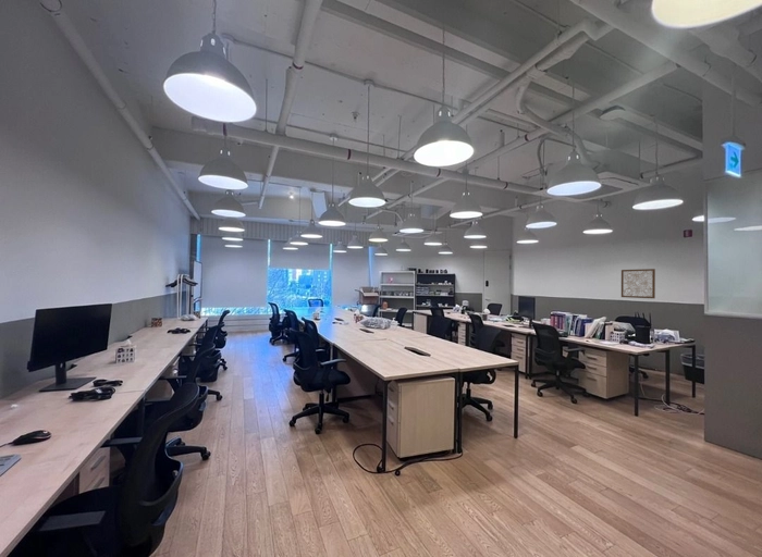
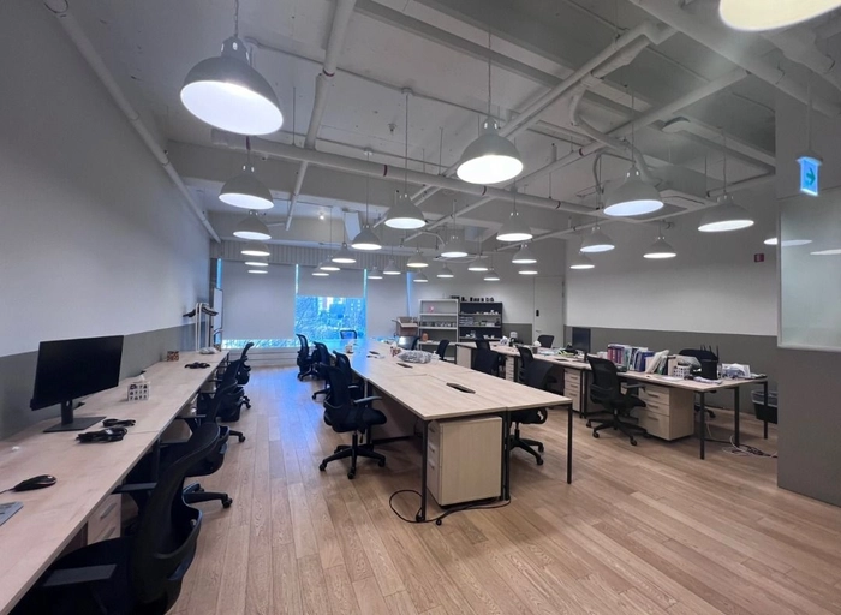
- wall art [620,268,656,299]
